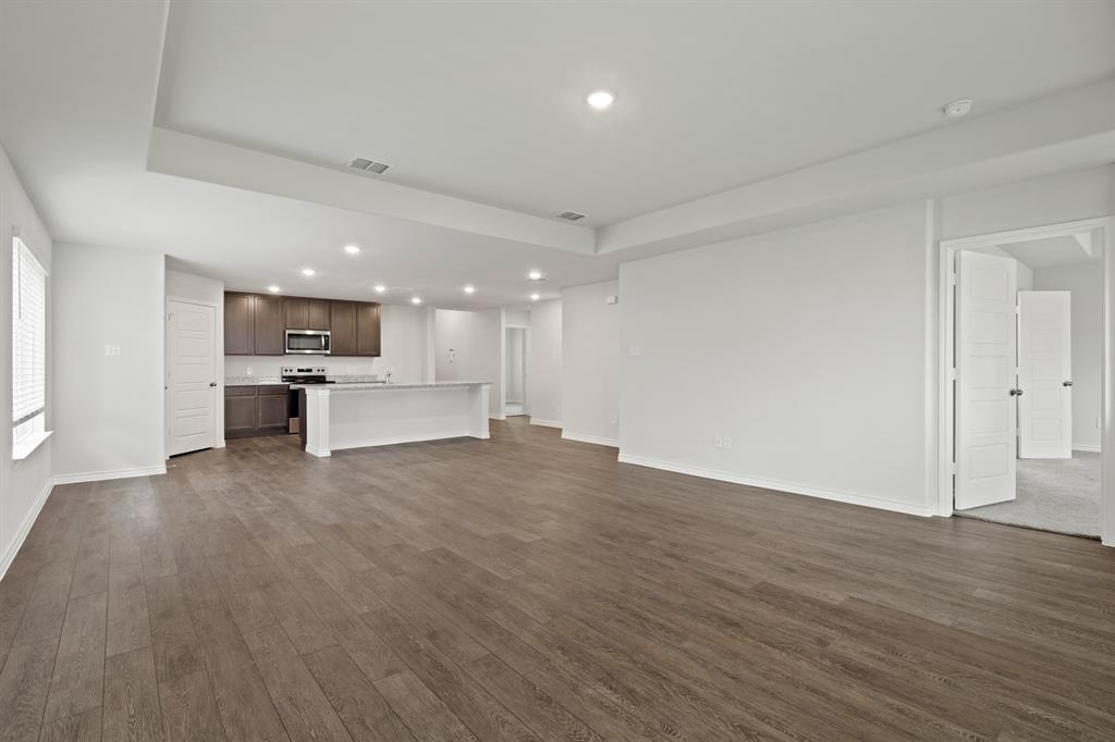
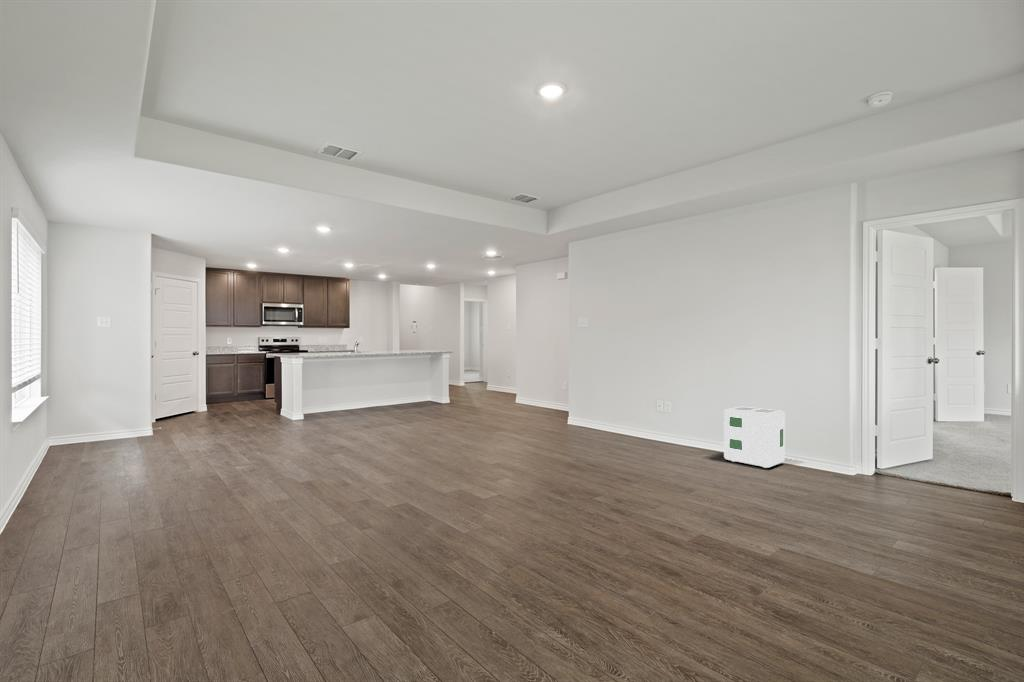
+ air purifier [723,406,786,469]
